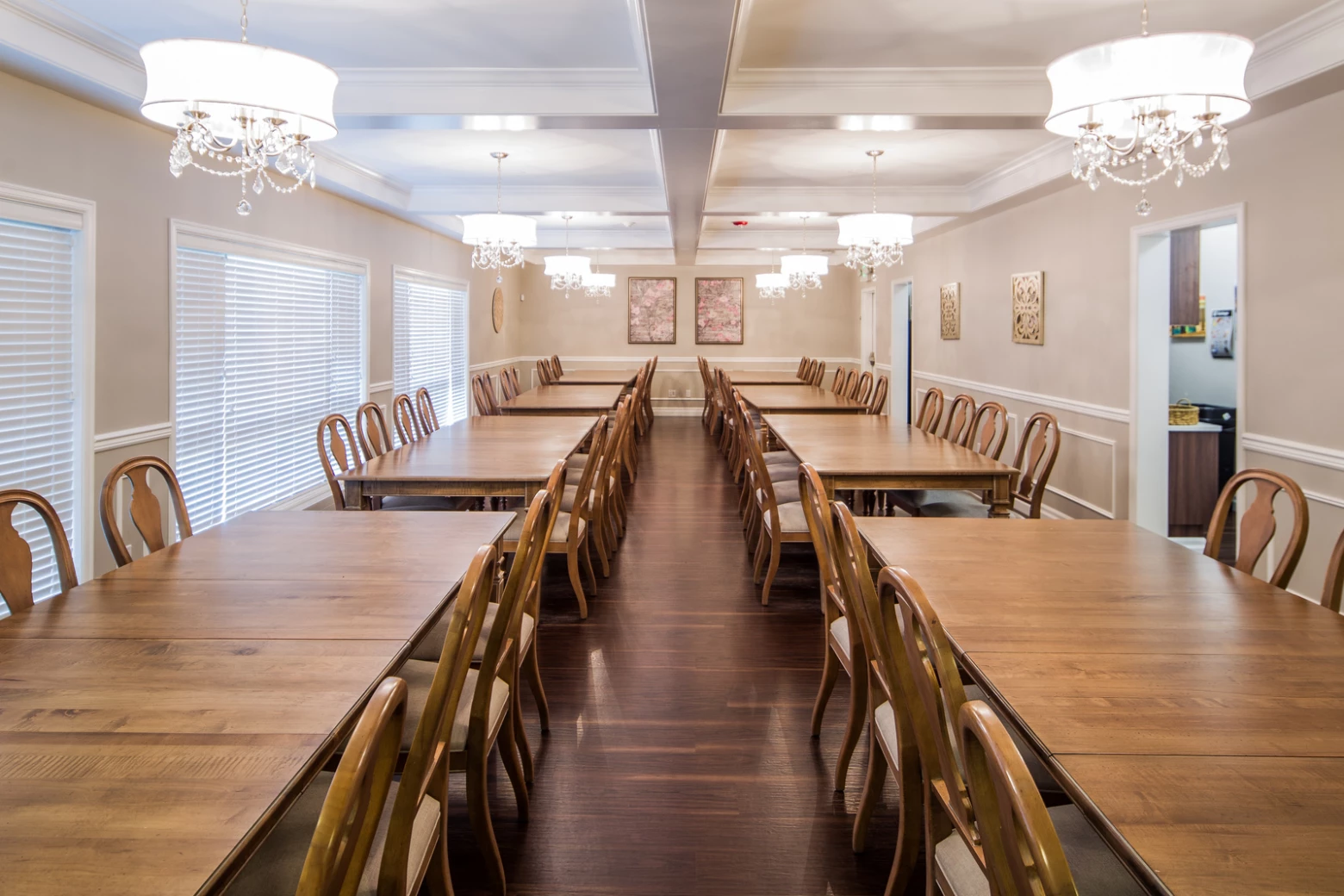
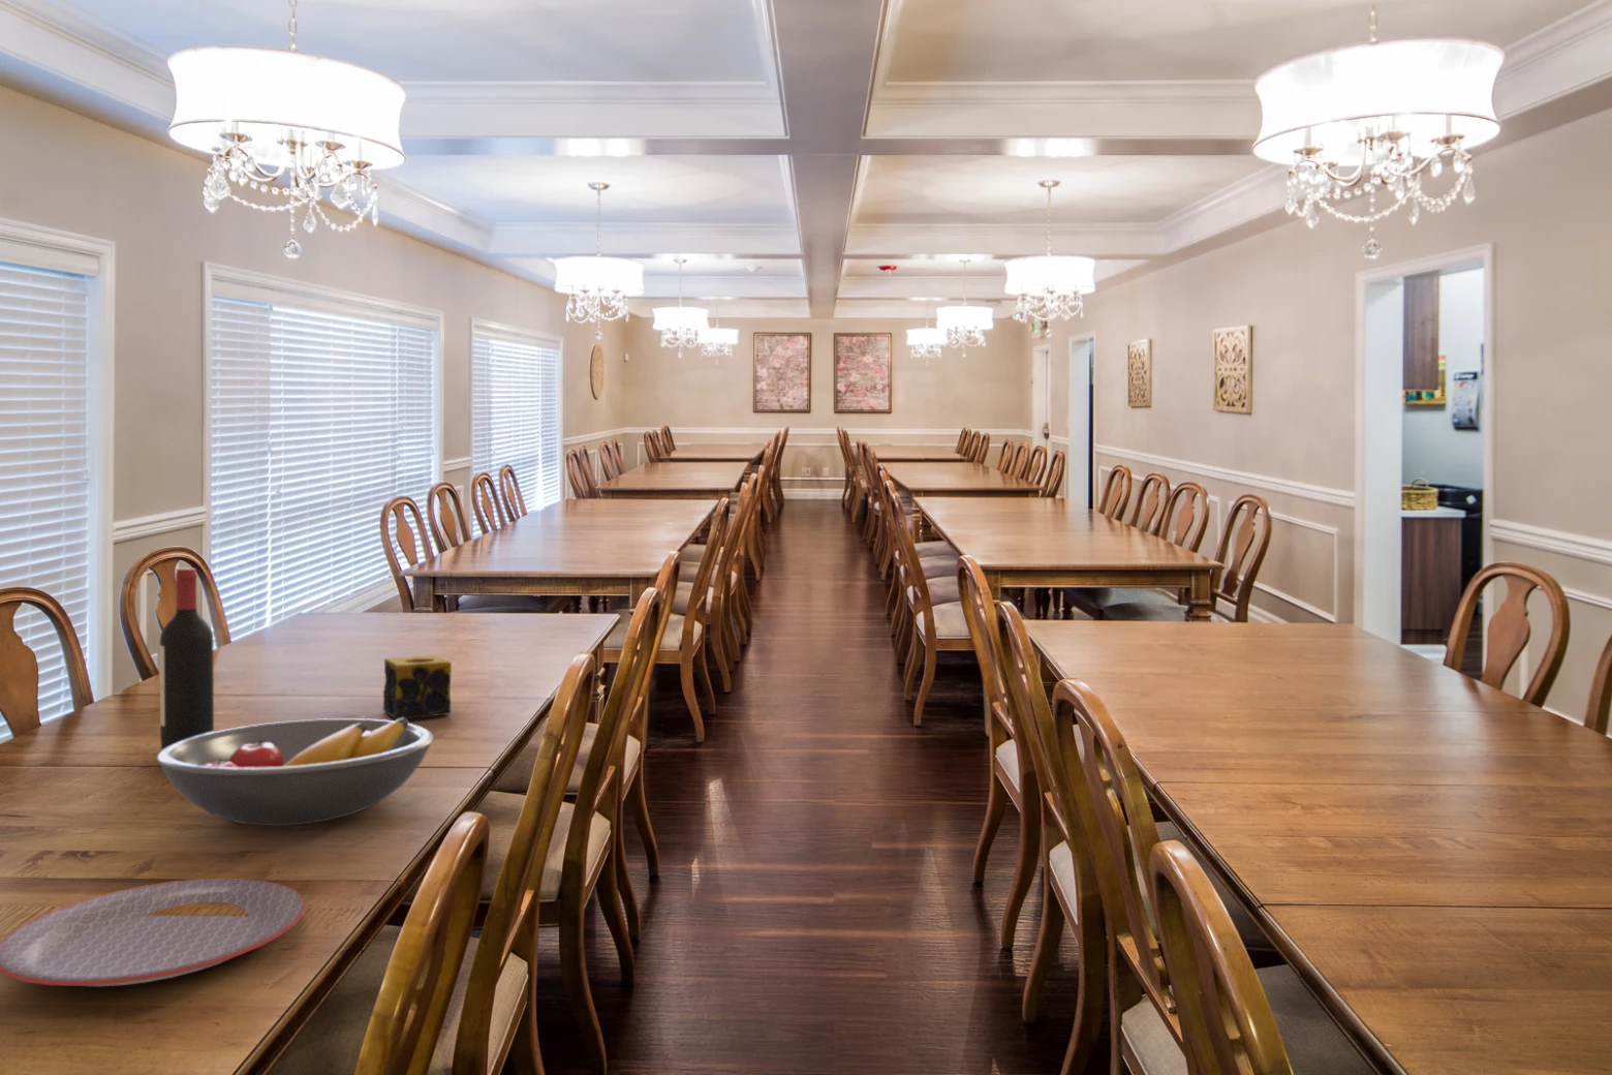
+ candle [383,654,452,720]
+ wine bottle [160,567,215,750]
+ plate [0,877,307,987]
+ fruit bowl [155,717,435,827]
